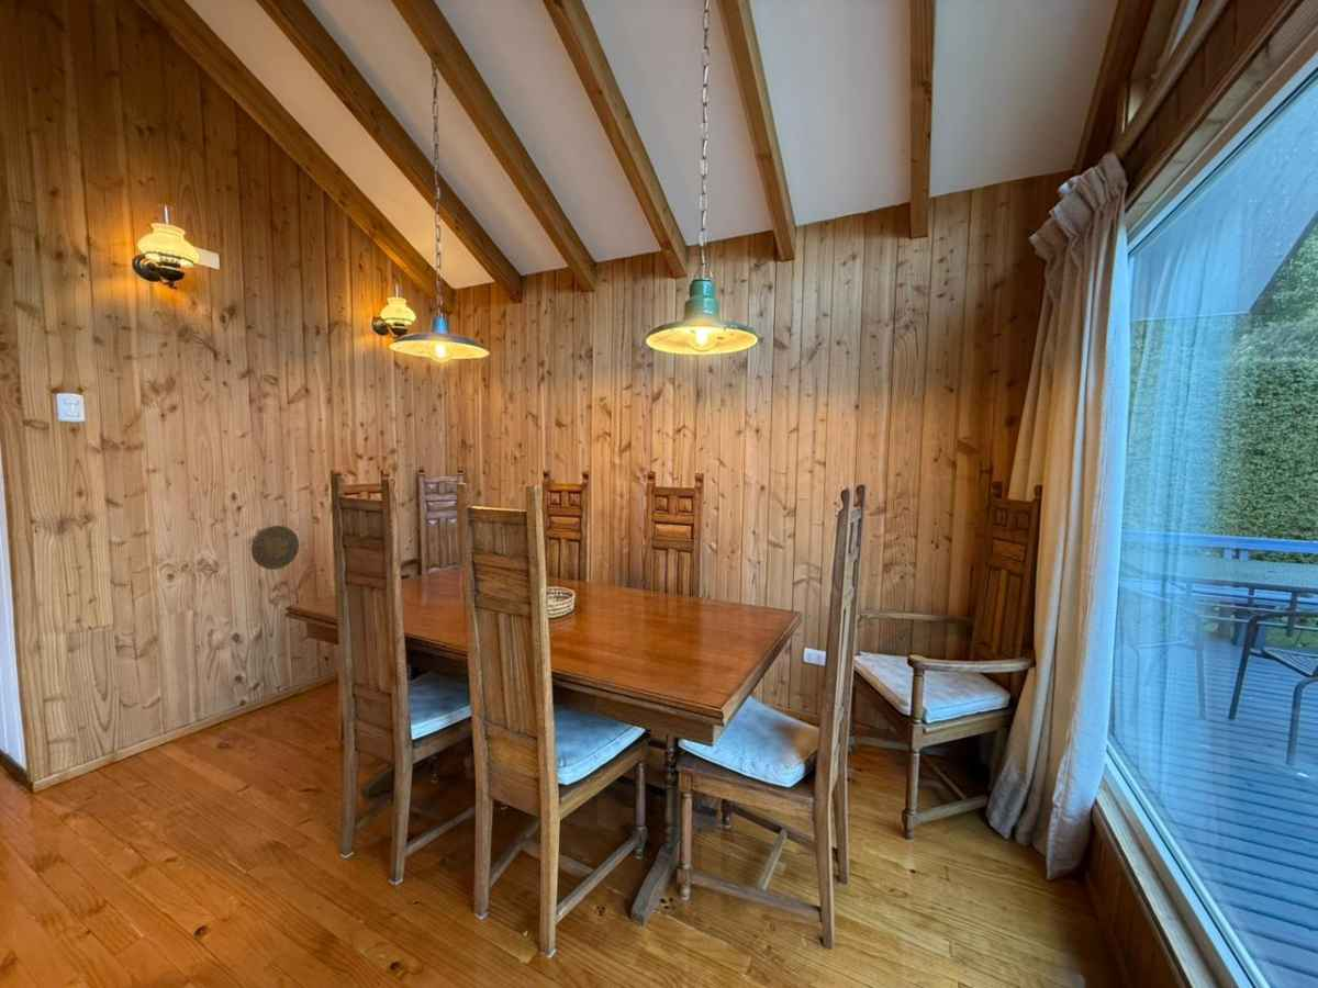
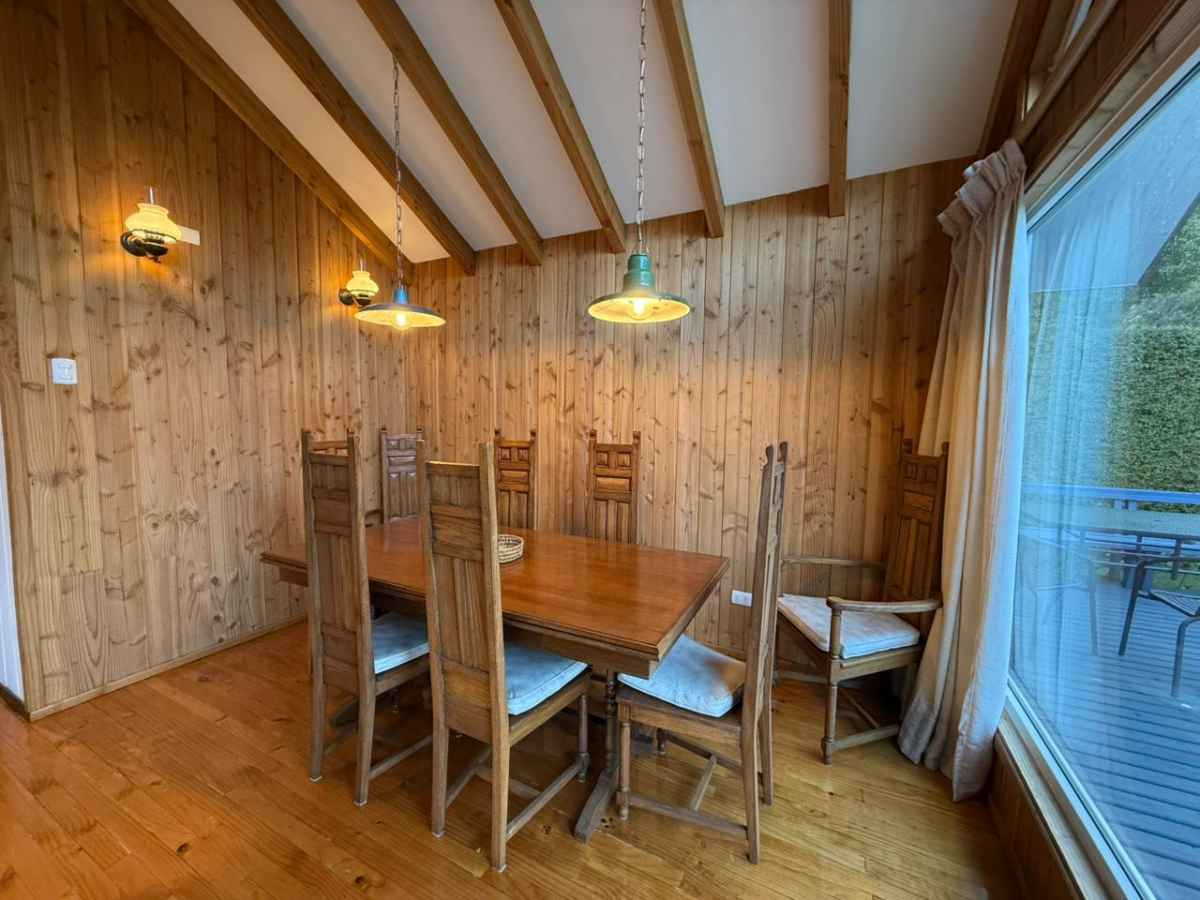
- decorative plate [250,525,300,571]
